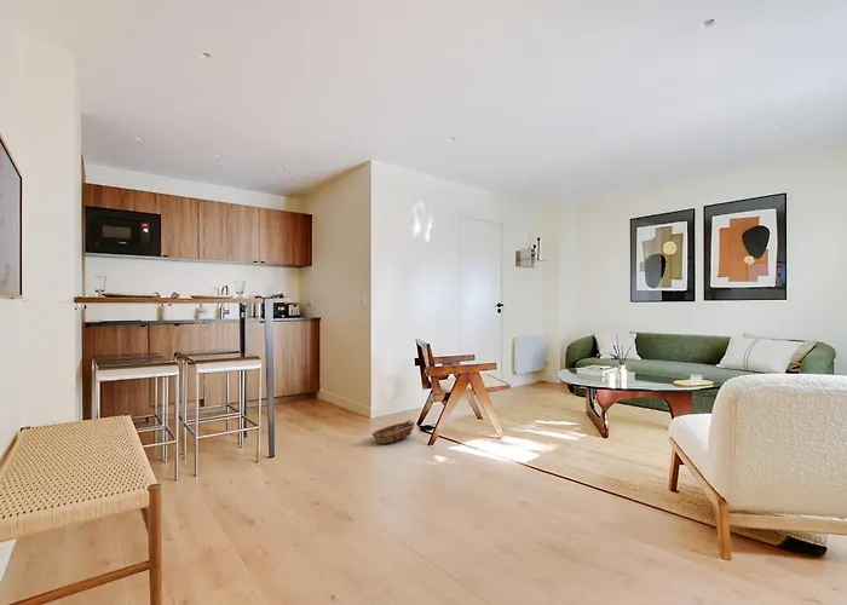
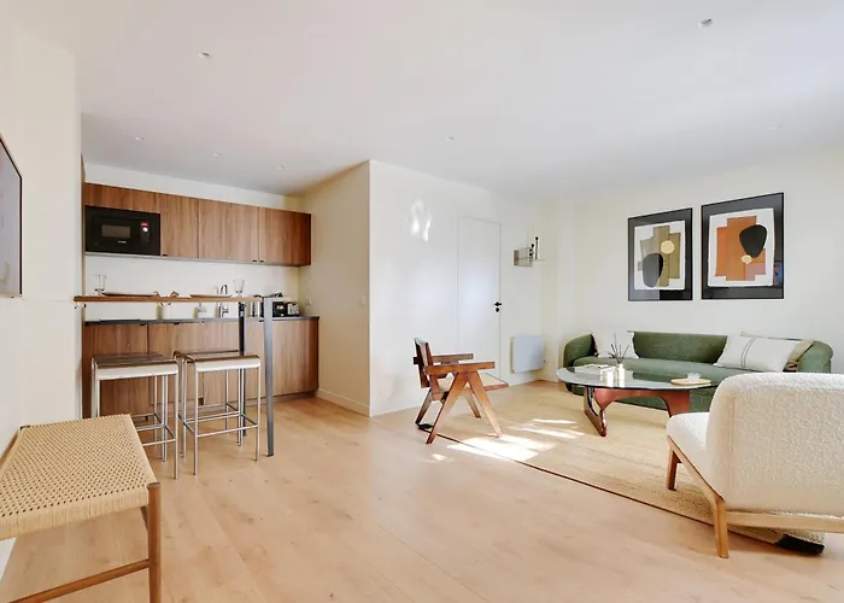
- basket [370,419,416,445]
